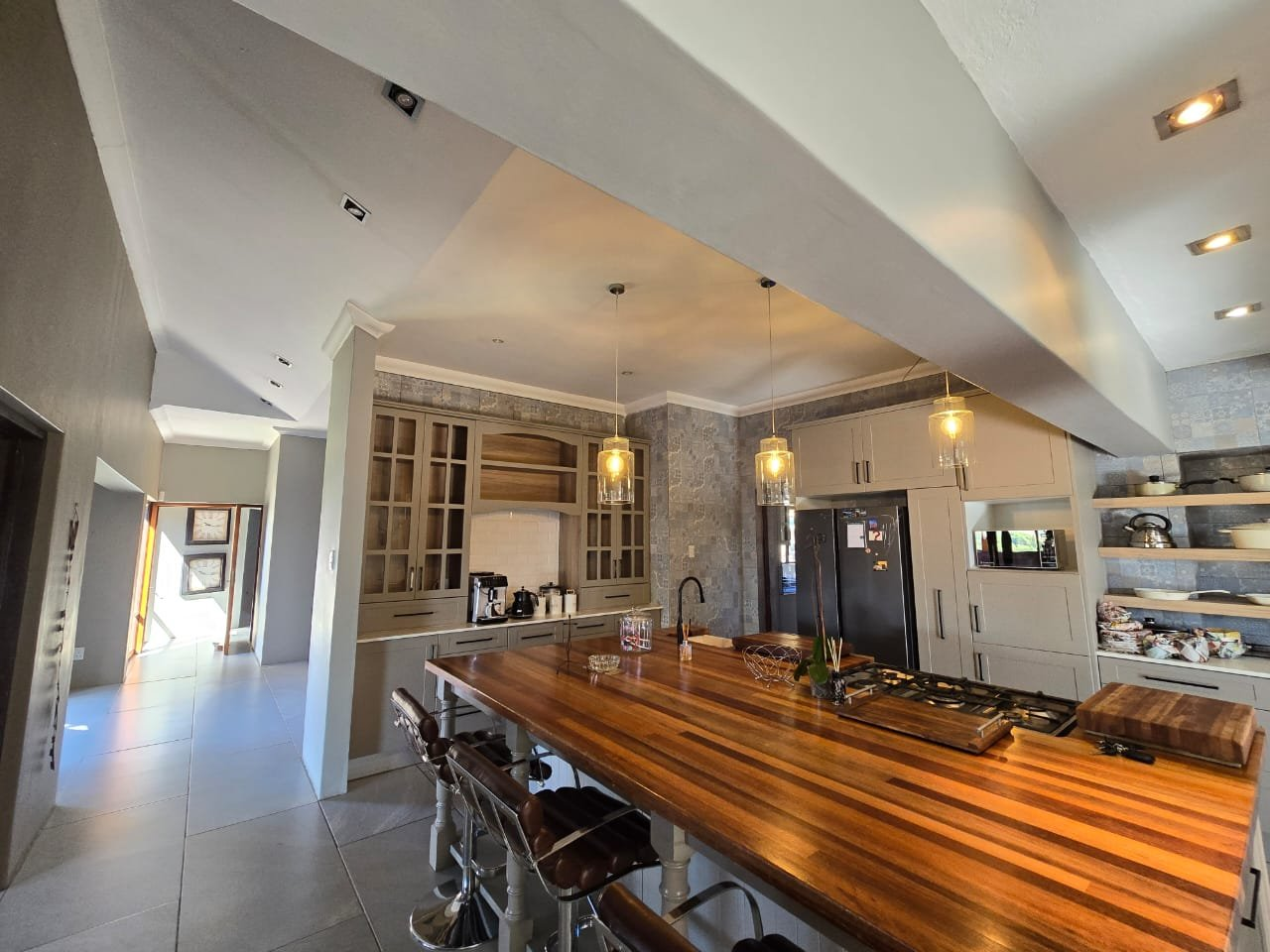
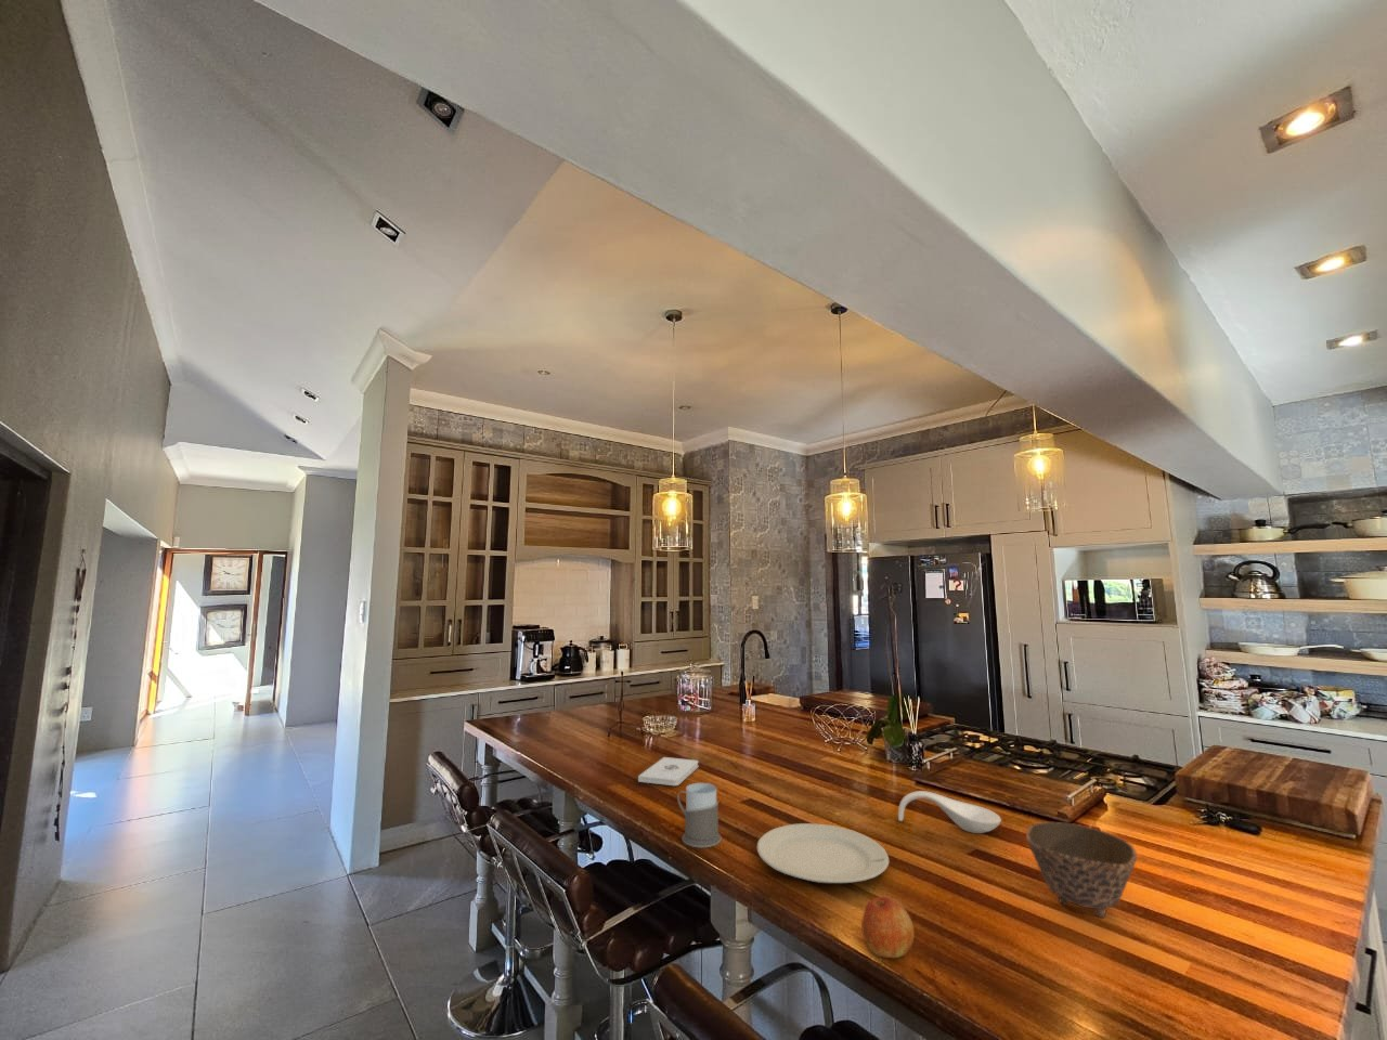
+ apple [861,896,914,959]
+ bowl [1026,822,1138,919]
+ spoon rest [898,790,1003,835]
+ chinaware [757,823,890,884]
+ notepad [637,756,699,787]
+ mug [676,782,723,848]
